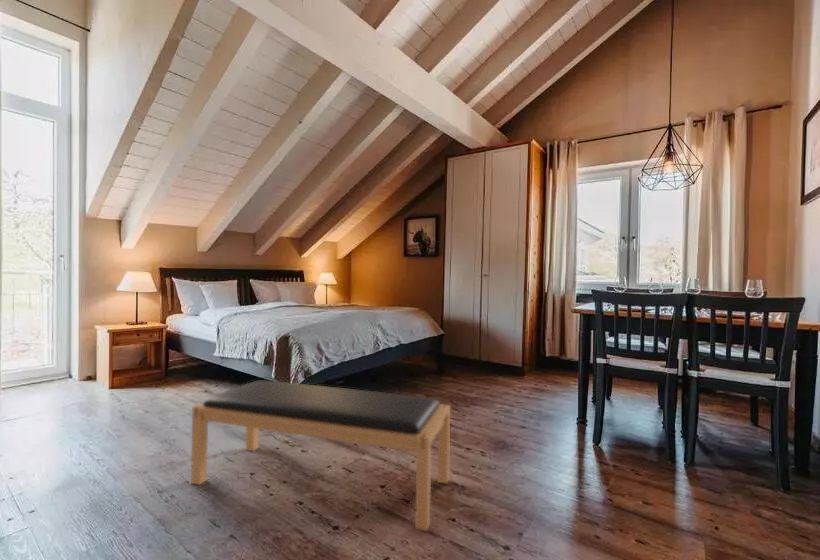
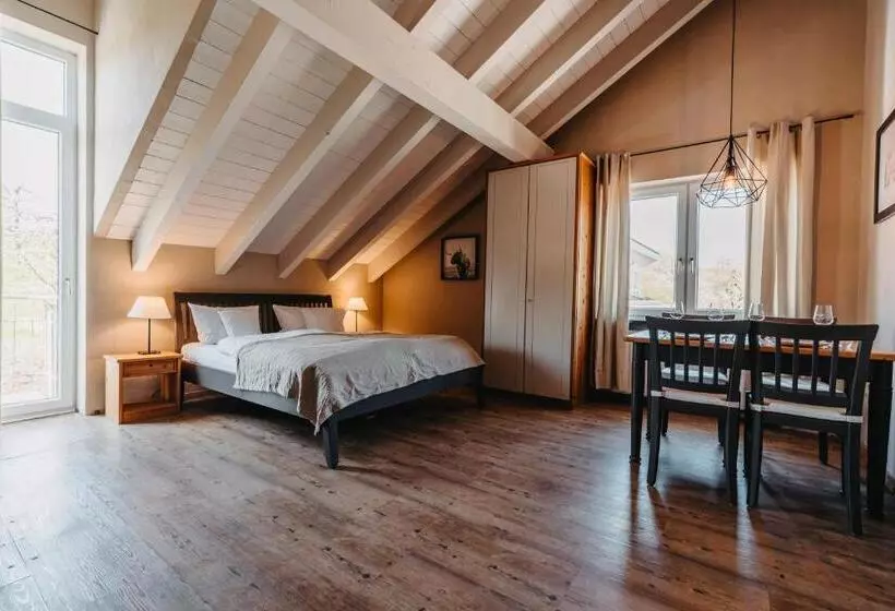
- bench [190,379,451,532]
